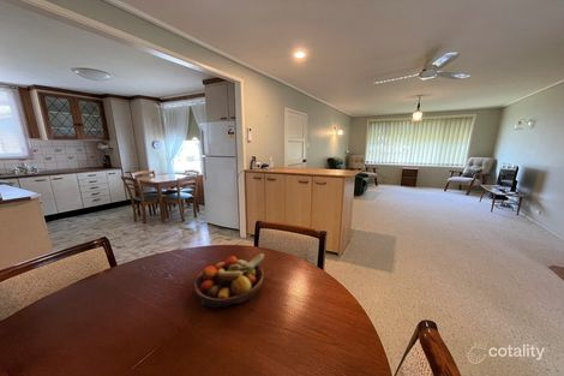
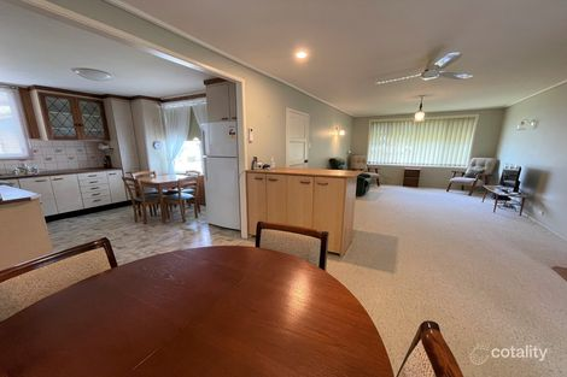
- fruit bowl [193,252,266,310]
